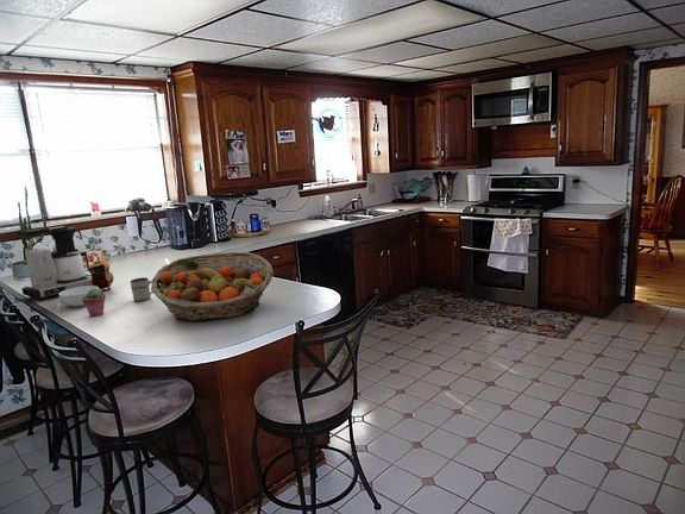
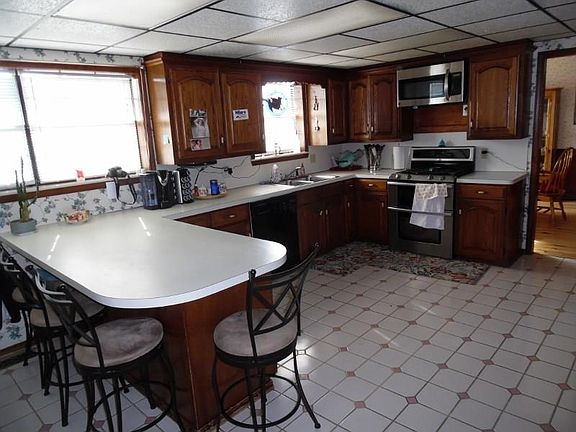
- fruit basket [150,251,275,322]
- teapot [88,257,115,292]
- cereal bowl [58,286,100,308]
- mug [130,276,153,303]
- coffee maker [15,225,94,301]
- potted succulent [82,288,107,318]
